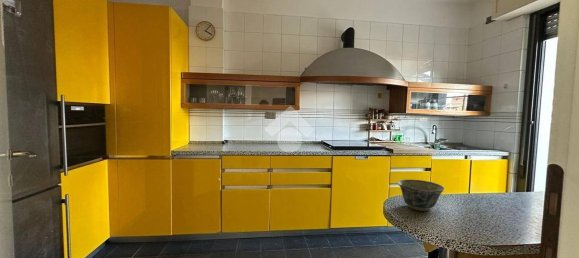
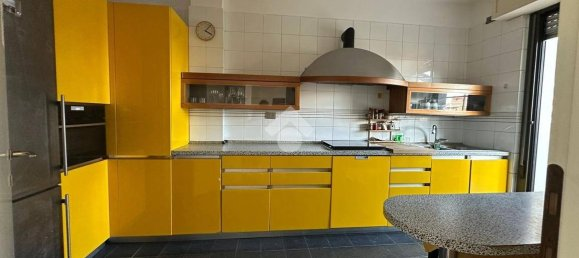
- bowl [396,178,445,212]
